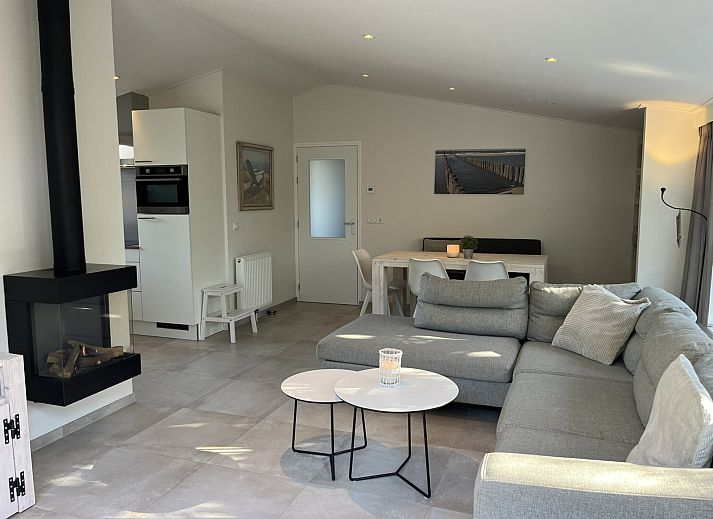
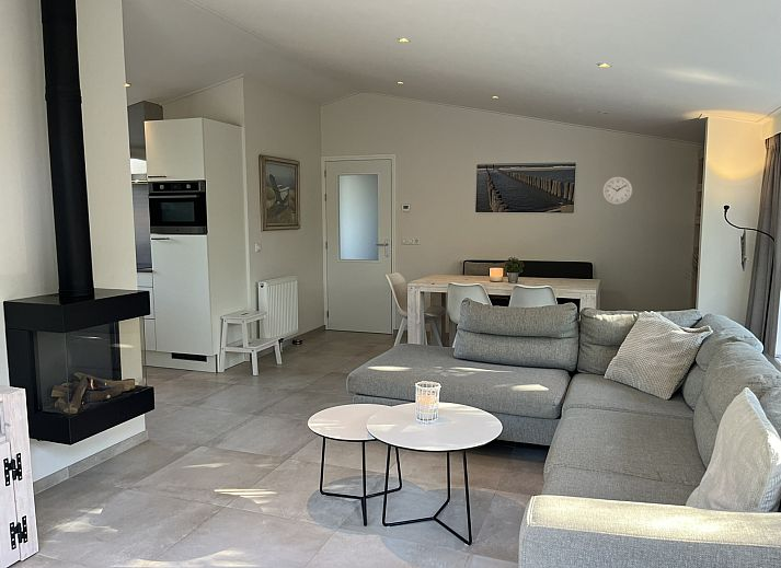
+ wall clock [601,175,633,206]
